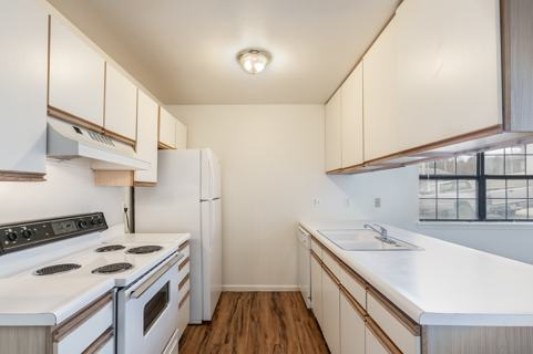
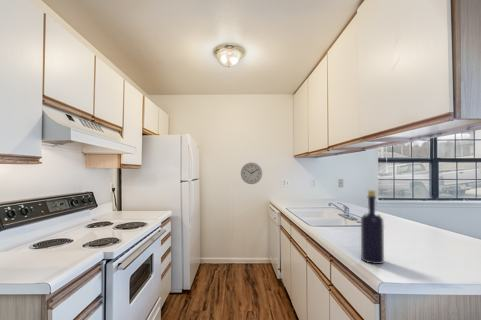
+ wall clock [240,162,263,185]
+ bottle [360,189,385,265]
